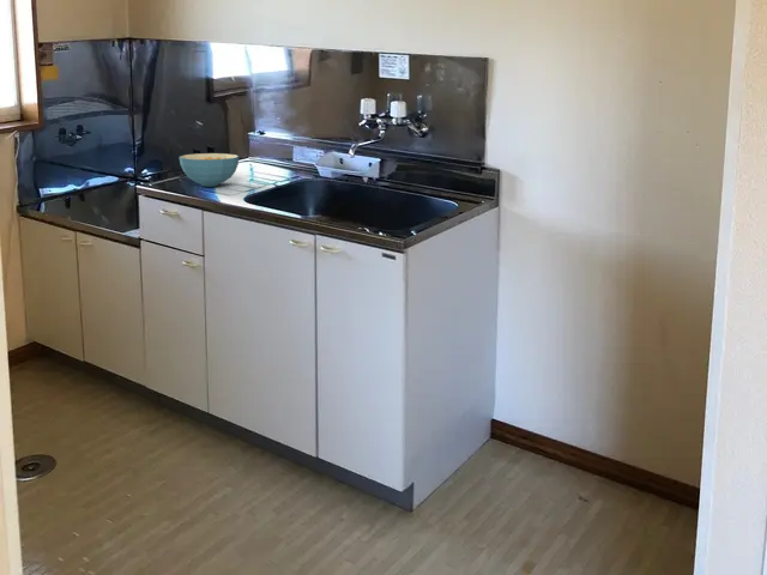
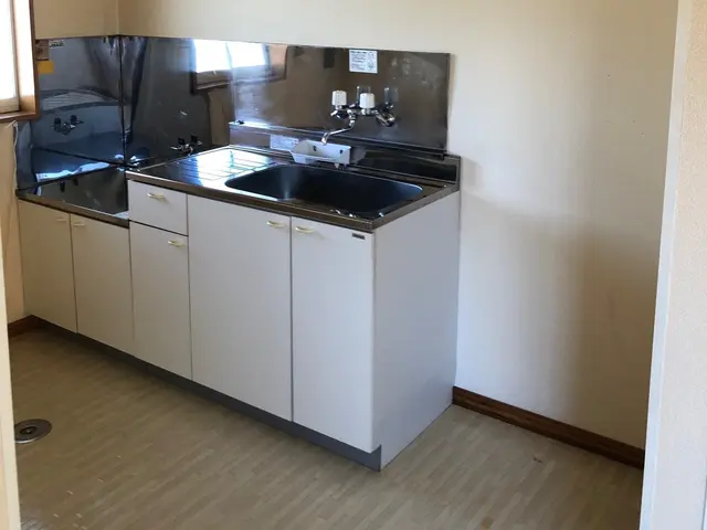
- cereal bowl [179,152,240,188]
